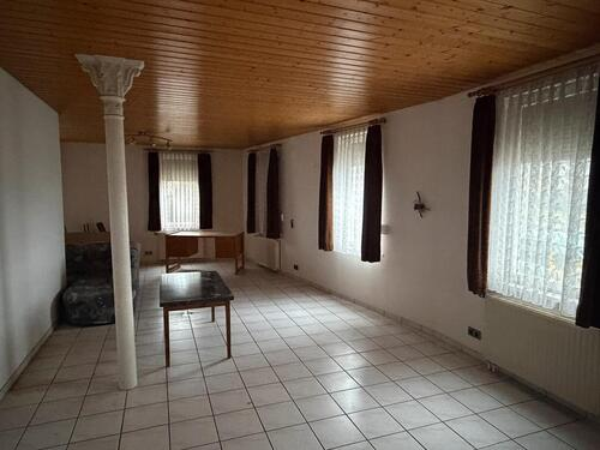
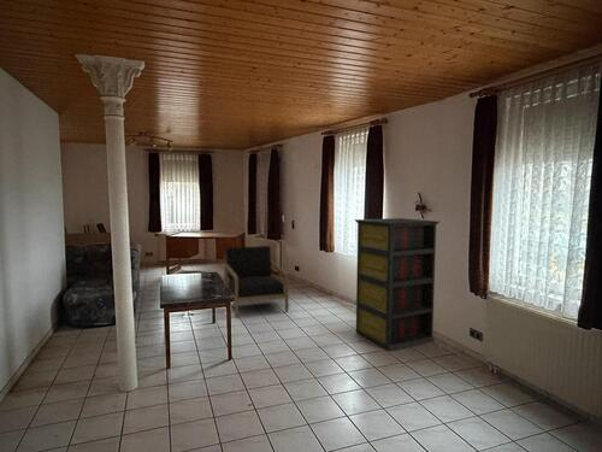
+ armchair [223,245,289,318]
+ bookshelf [354,217,441,352]
